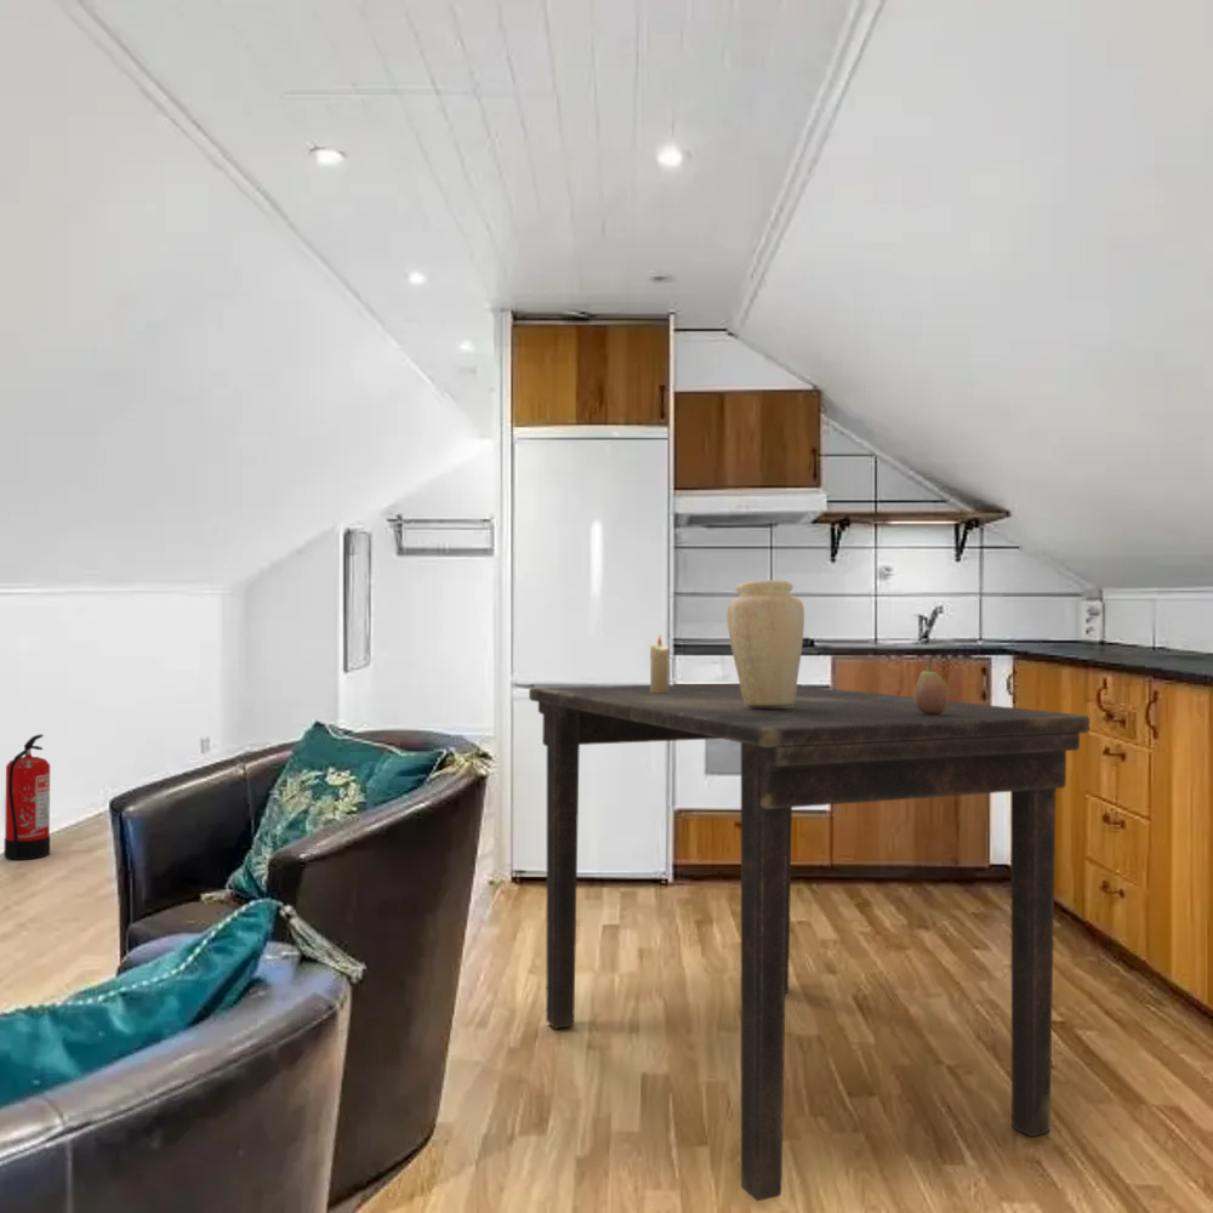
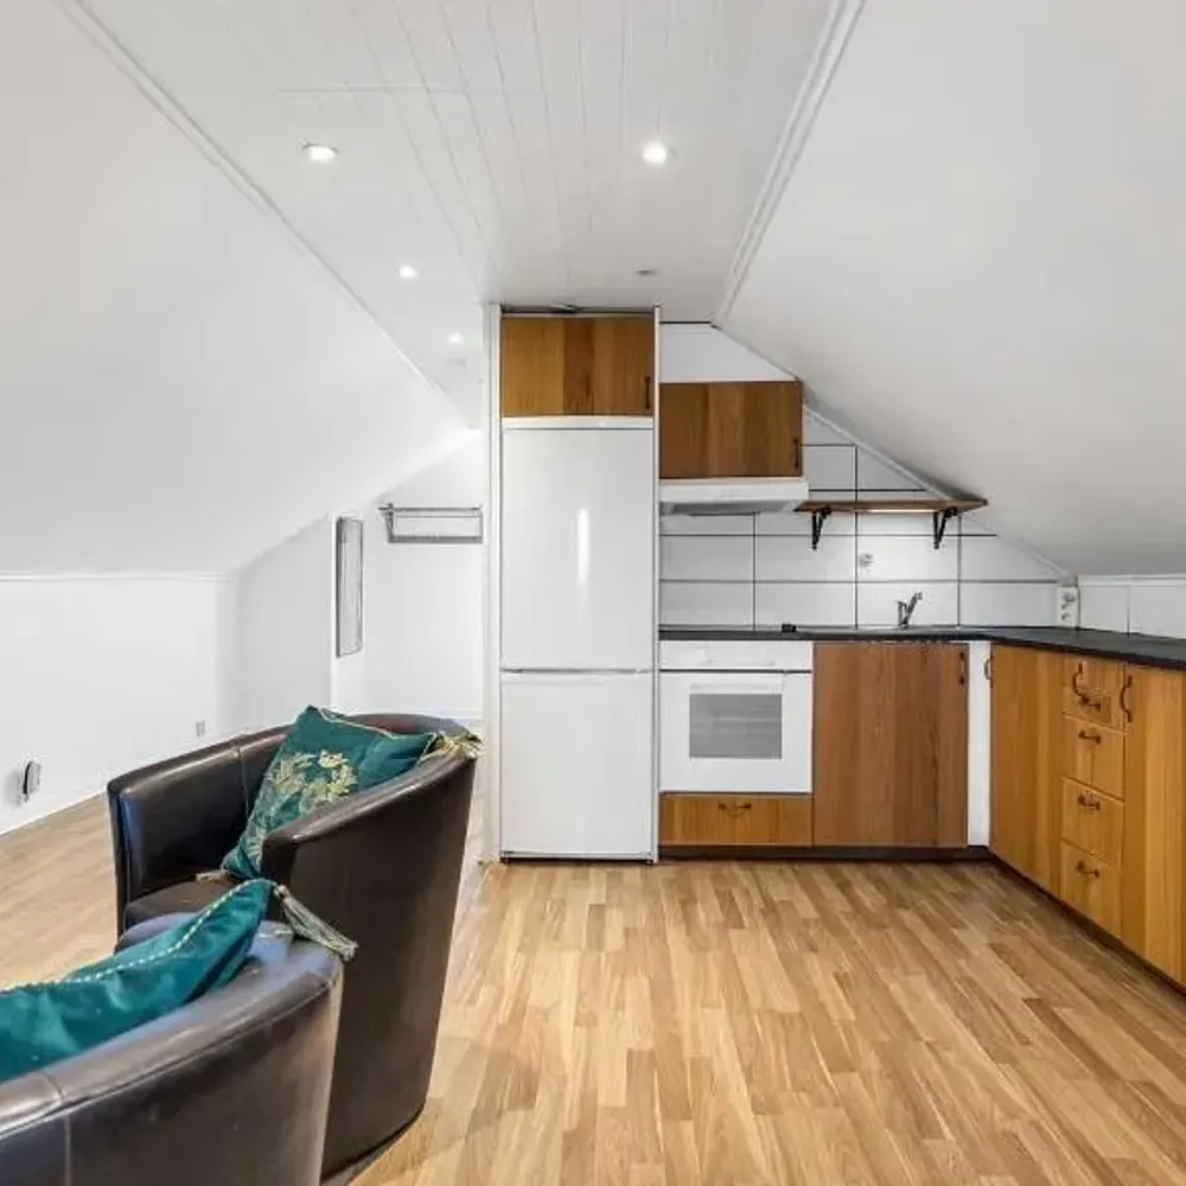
- fruit [913,656,951,714]
- fire extinguisher [2,734,51,861]
- dining table [528,682,1090,1202]
- candle [649,636,671,694]
- vase [725,579,805,707]
